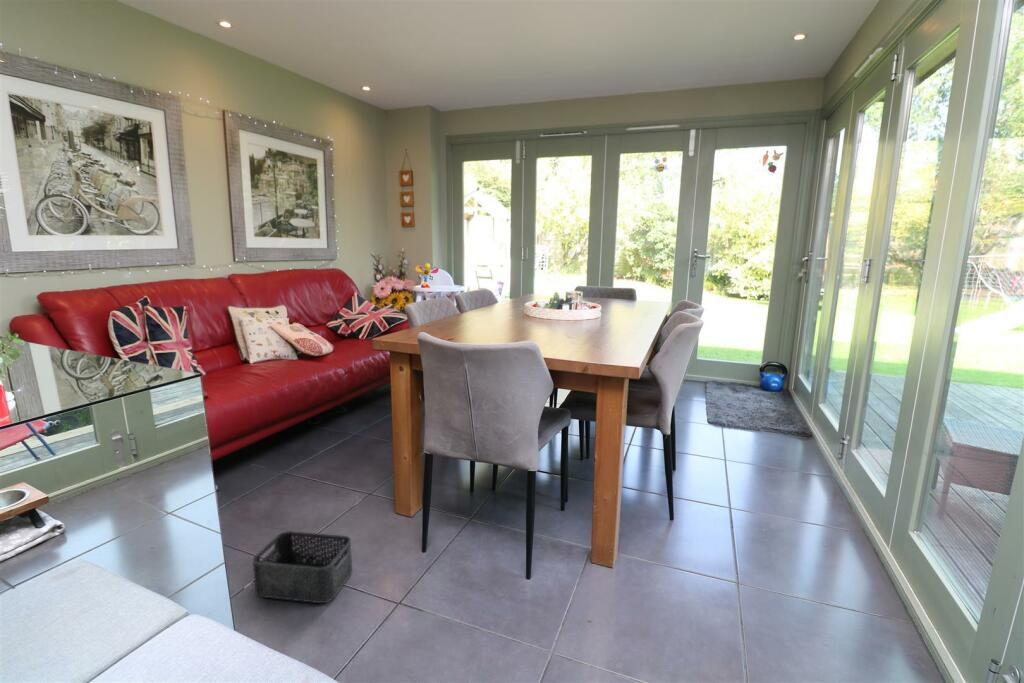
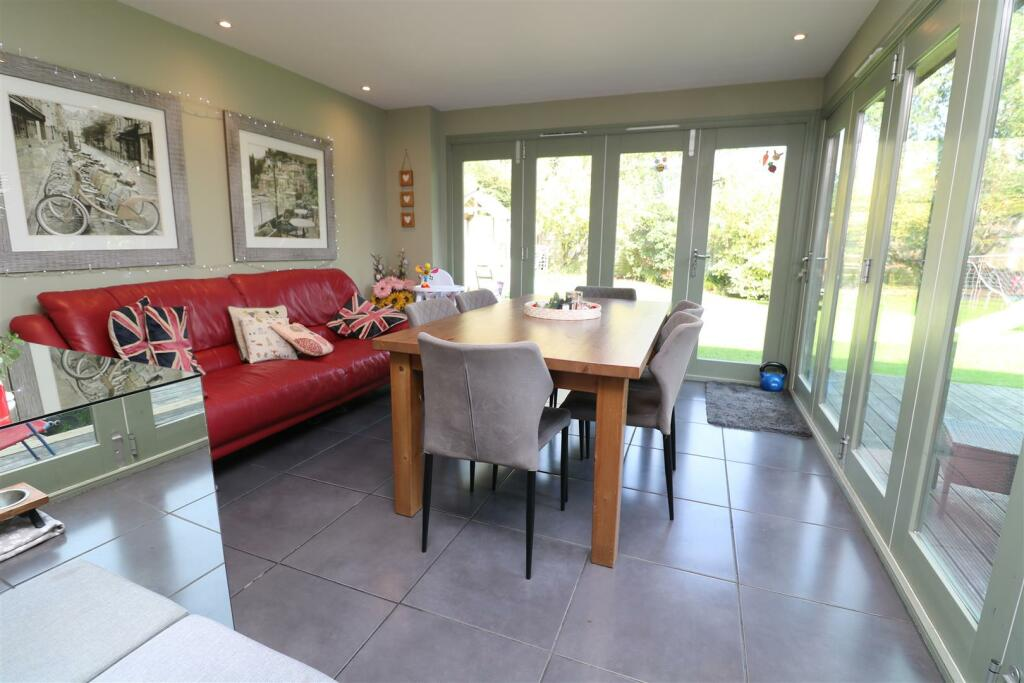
- storage bin [251,530,353,604]
